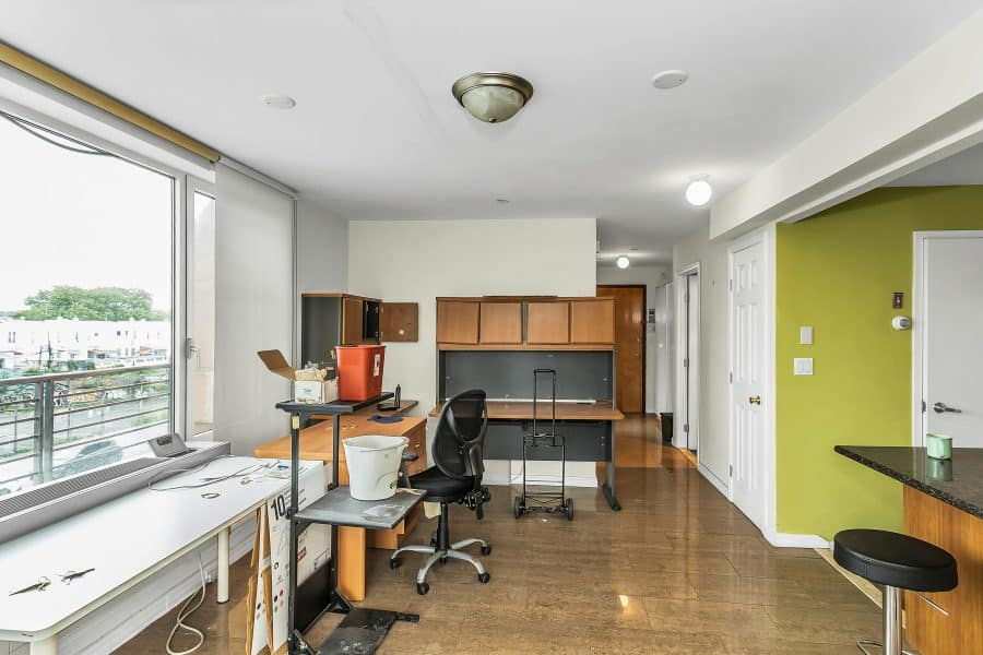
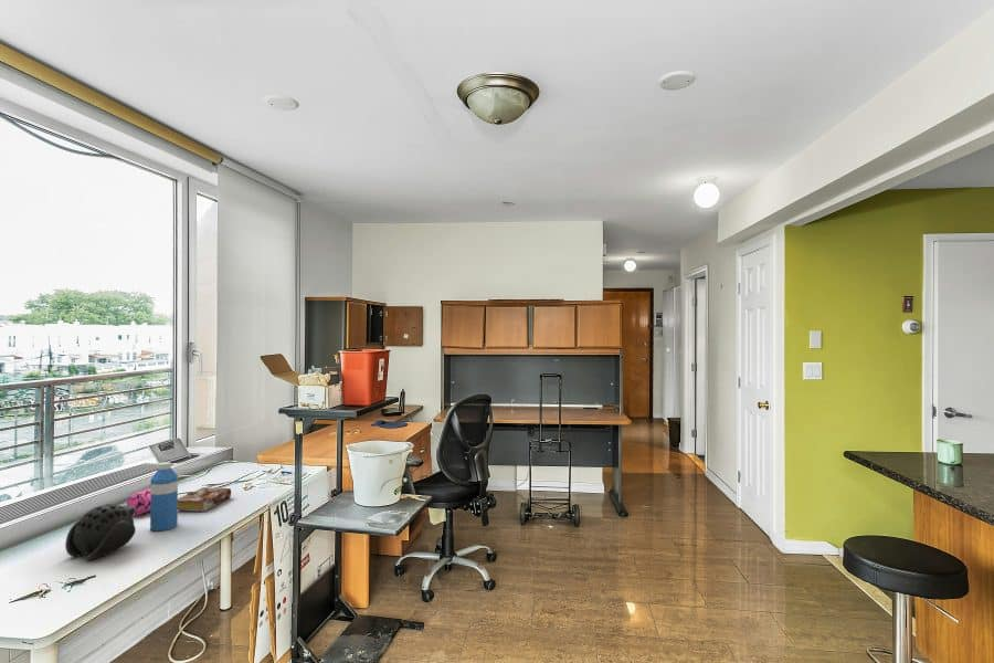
+ water bottle [149,461,179,533]
+ book [178,486,232,513]
+ speaker [64,503,137,561]
+ pencil case [126,487,150,517]
